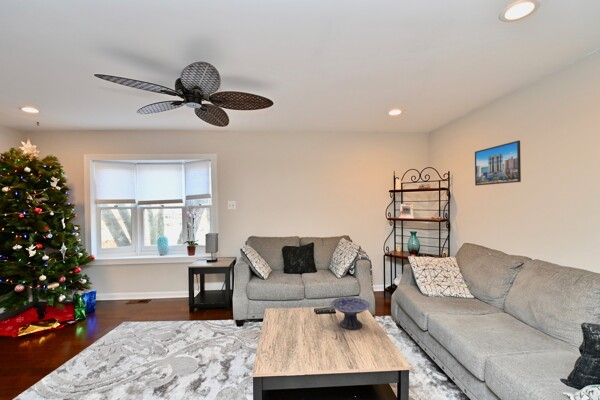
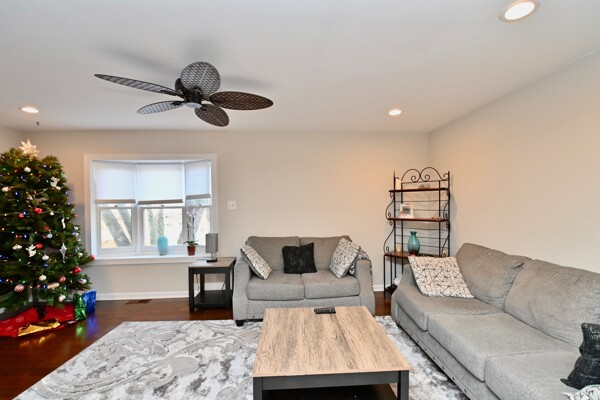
- decorative bowl [330,296,371,331]
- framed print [474,139,522,187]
